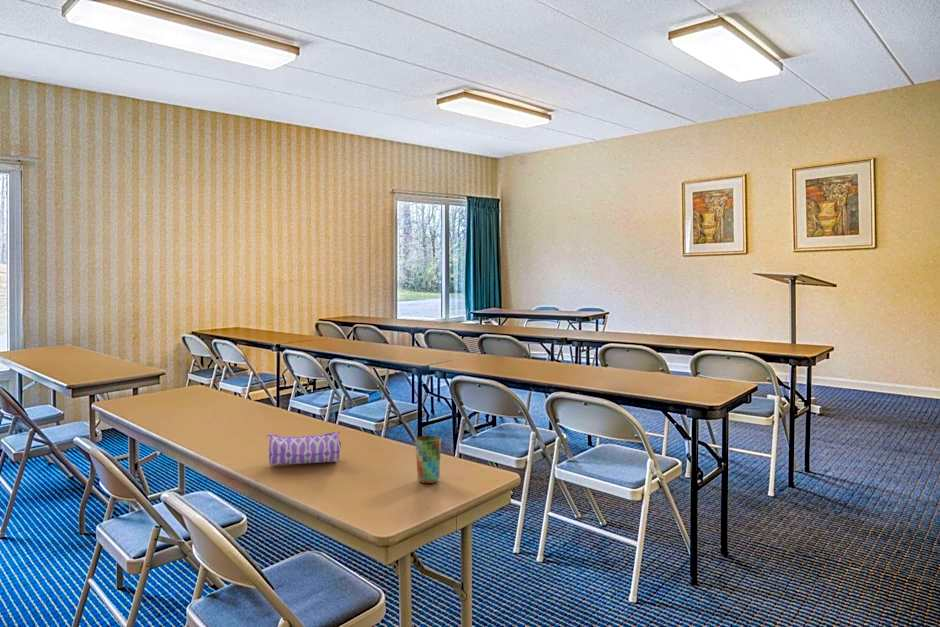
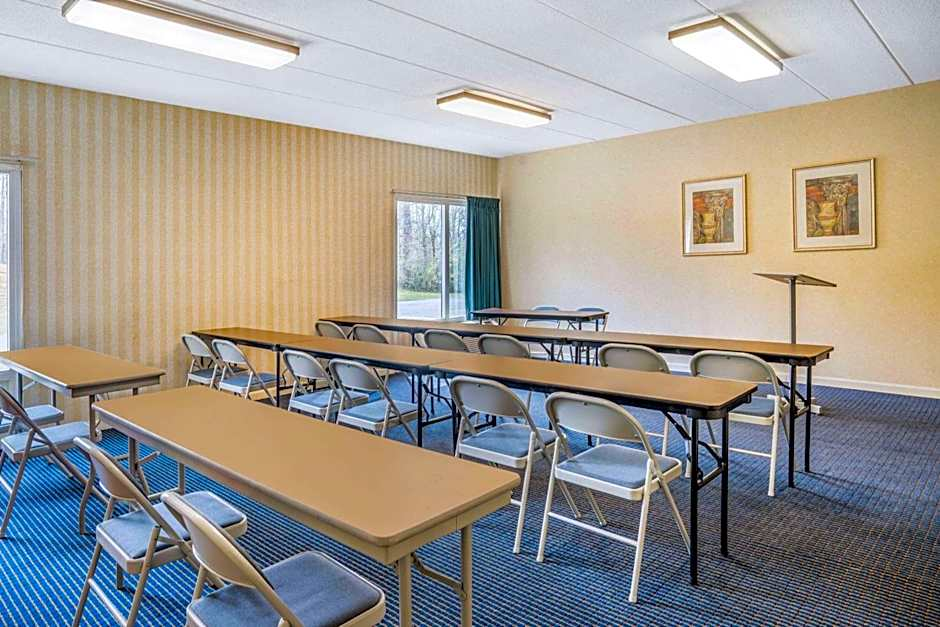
- cup [414,435,442,484]
- pencil case [266,430,342,466]
